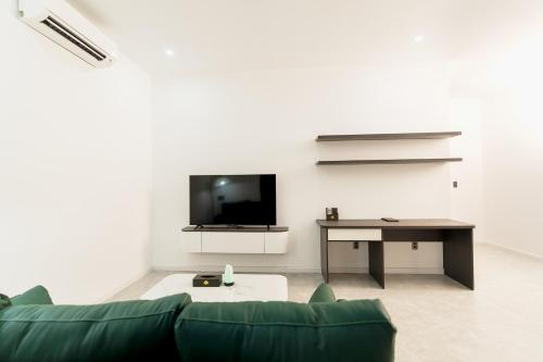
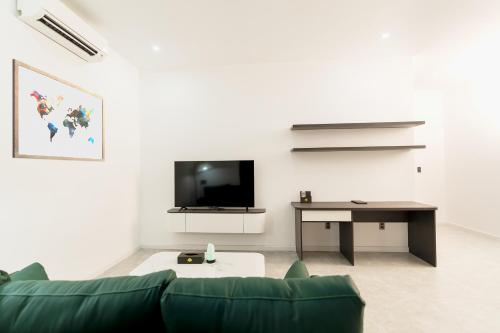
+ wall art [11,58,106,163]
